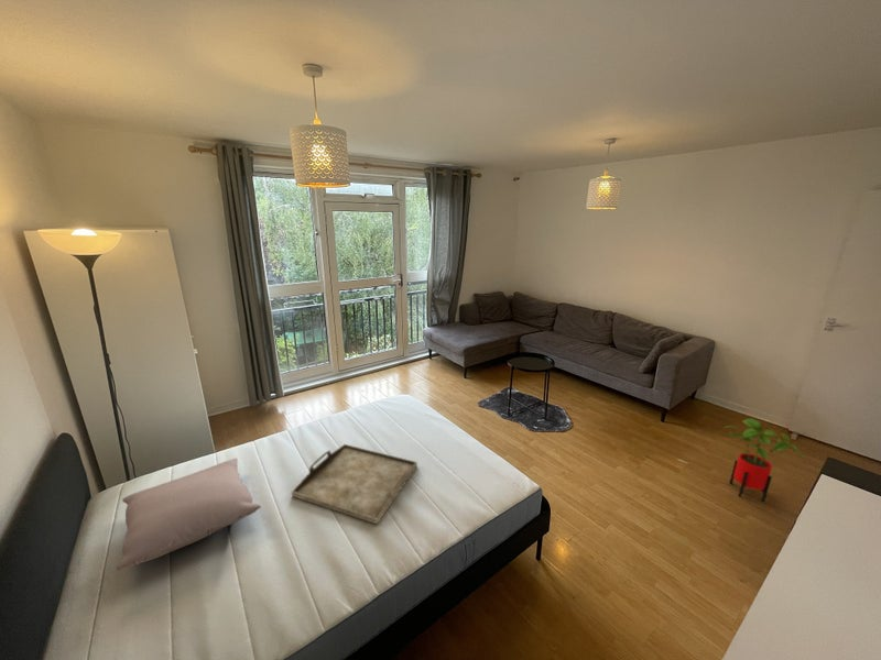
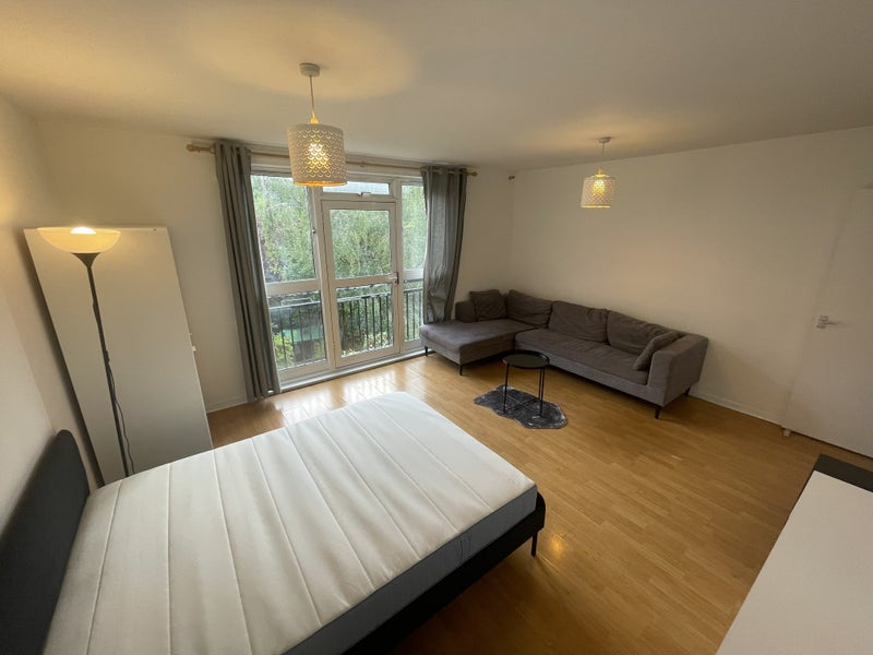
- pillow [115,457,262,571]
- serving tray [291,443,418,526]
- house plant [724,418,802,503]
